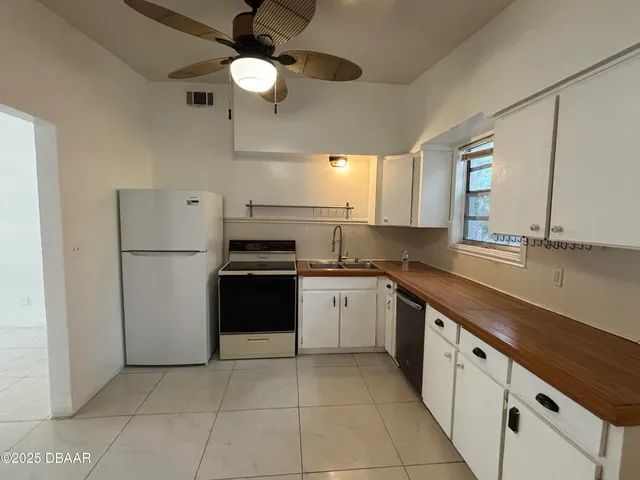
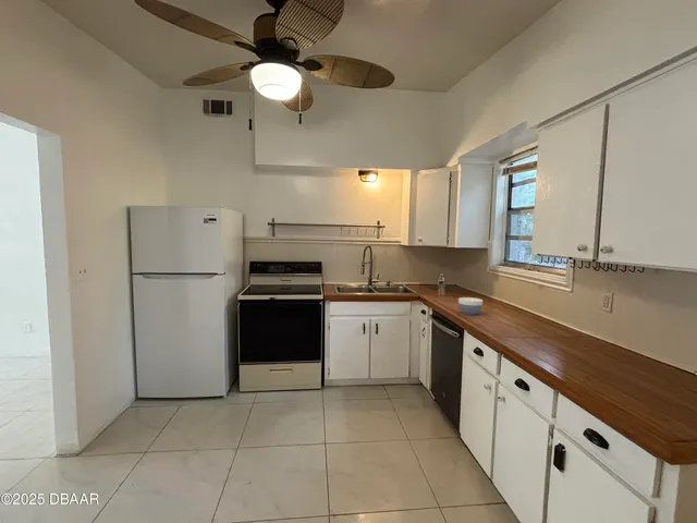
+ bowl [457,296,484,316]
